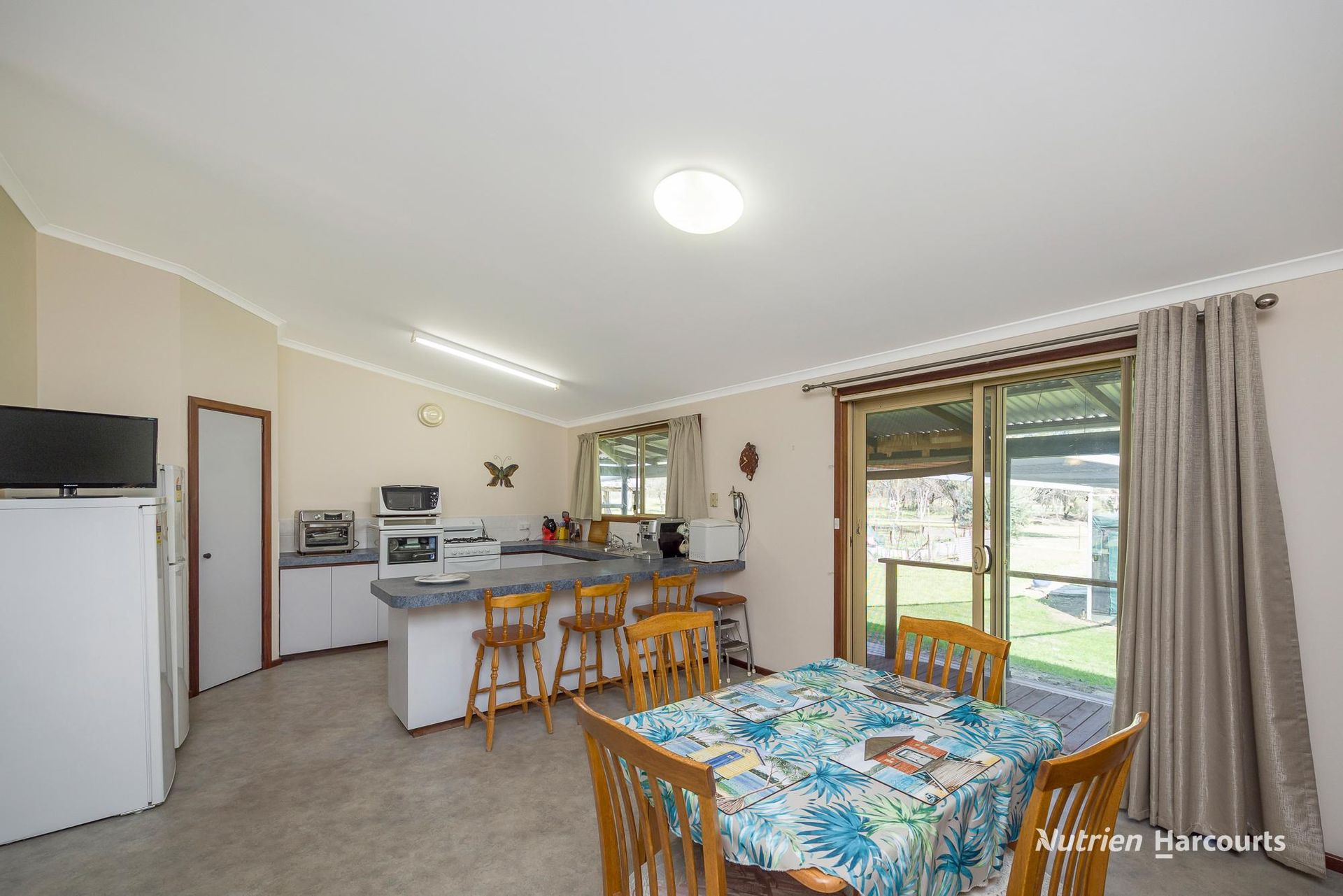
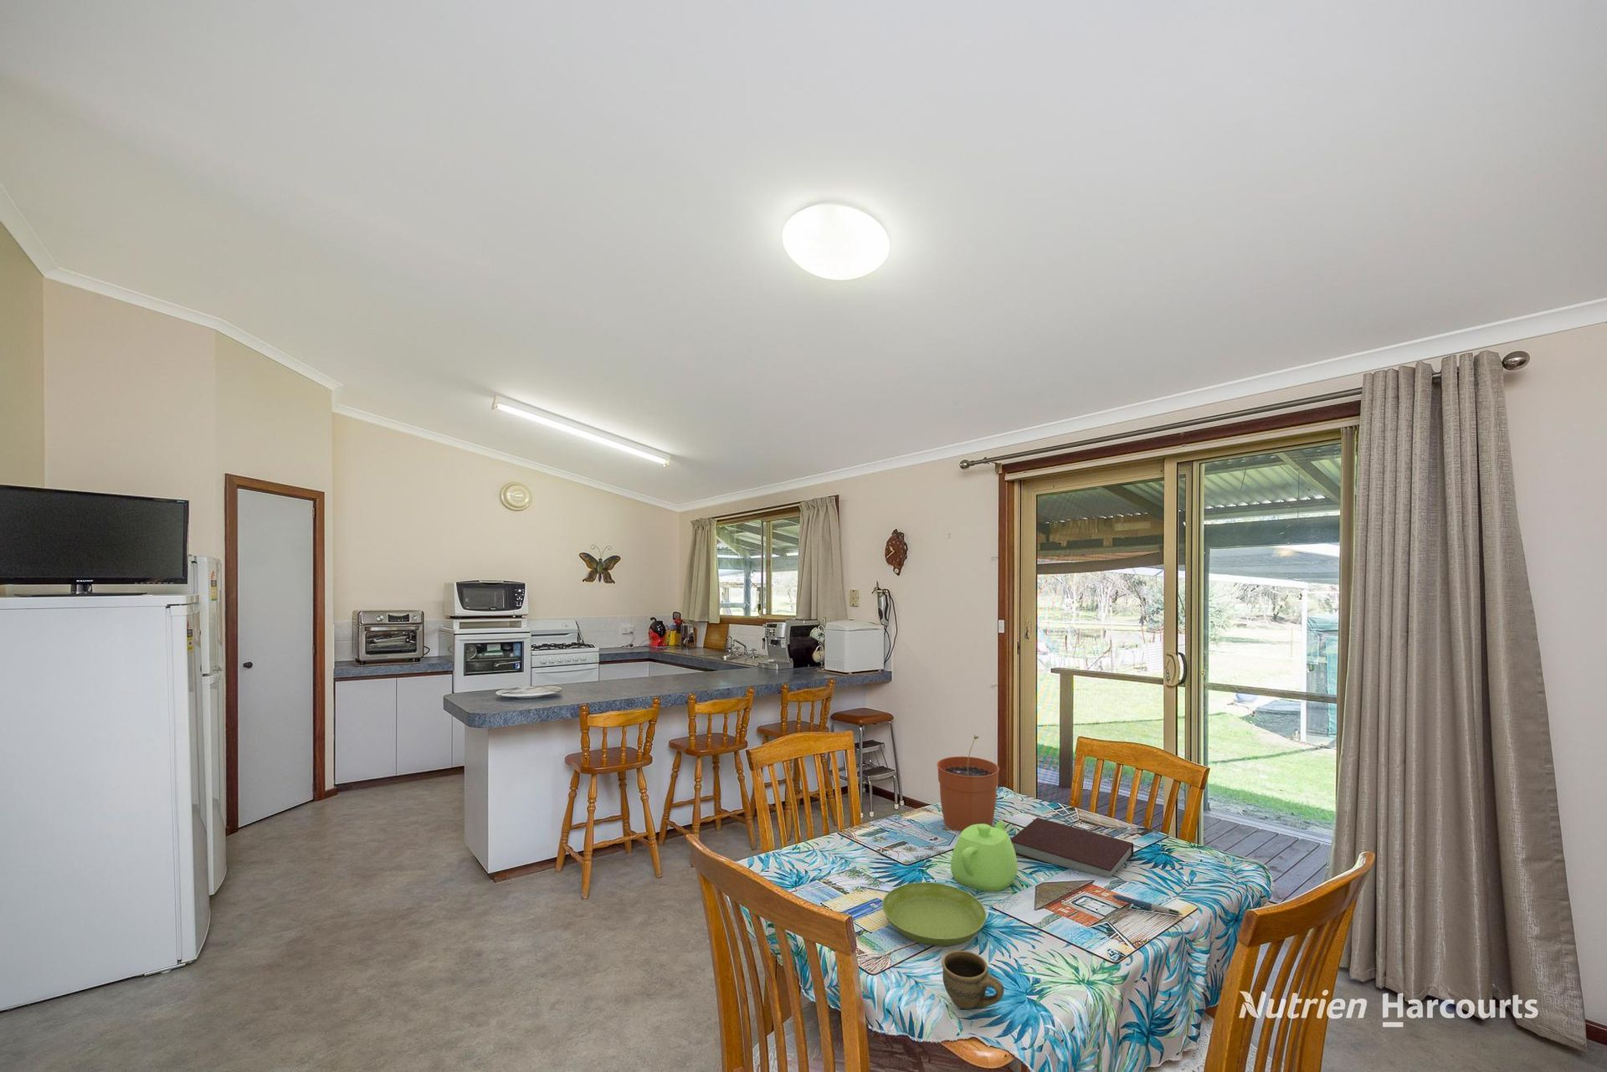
+ plant pot [937,733,1000,832]
+ cup [941,950,1004,1010]
+ notebook [1010,817,1134,878]
+ teapot [950,821,1018,893]
+ saucer [882,882,987,946]
+ pen [1110,895,1183,918]
